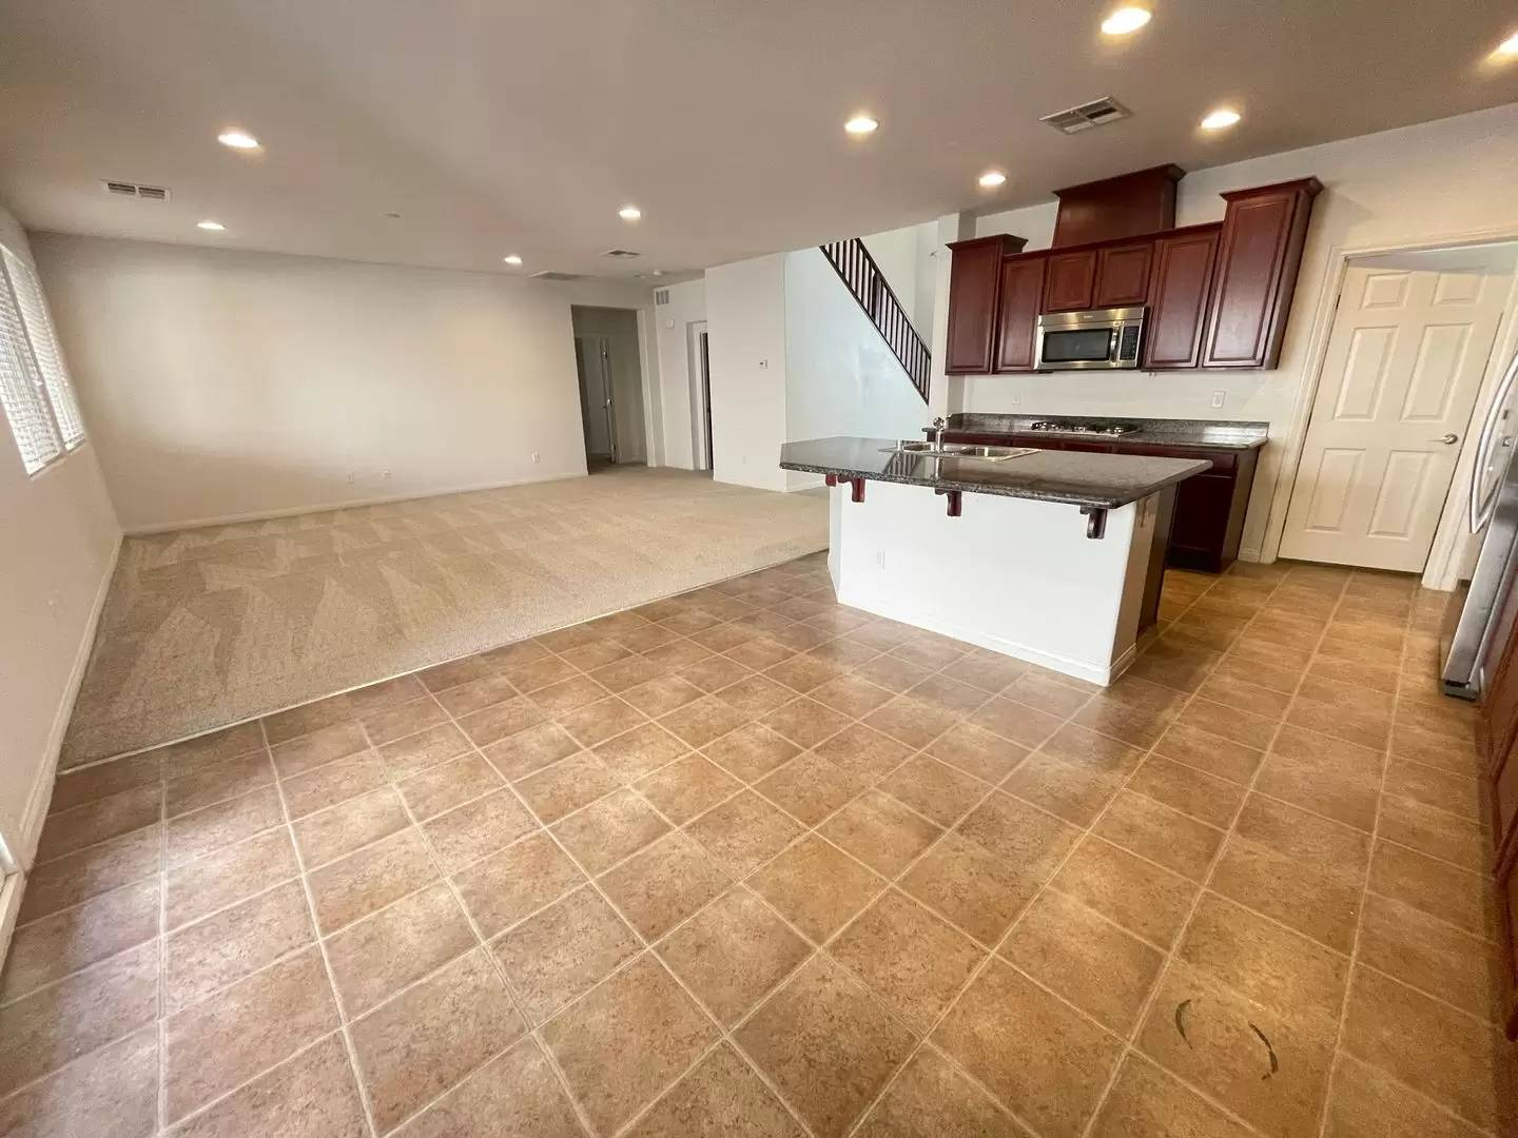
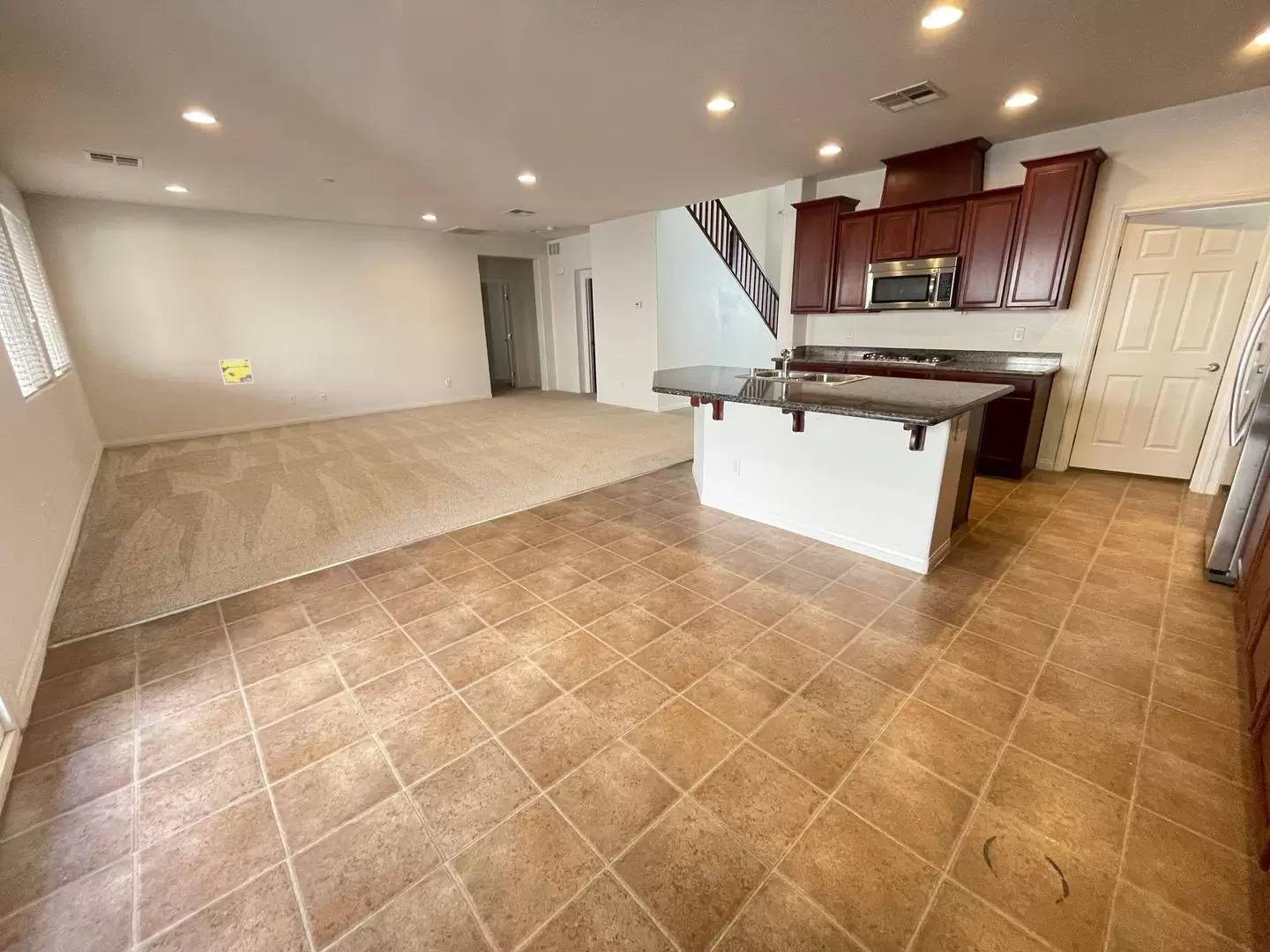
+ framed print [218,358,255,385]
